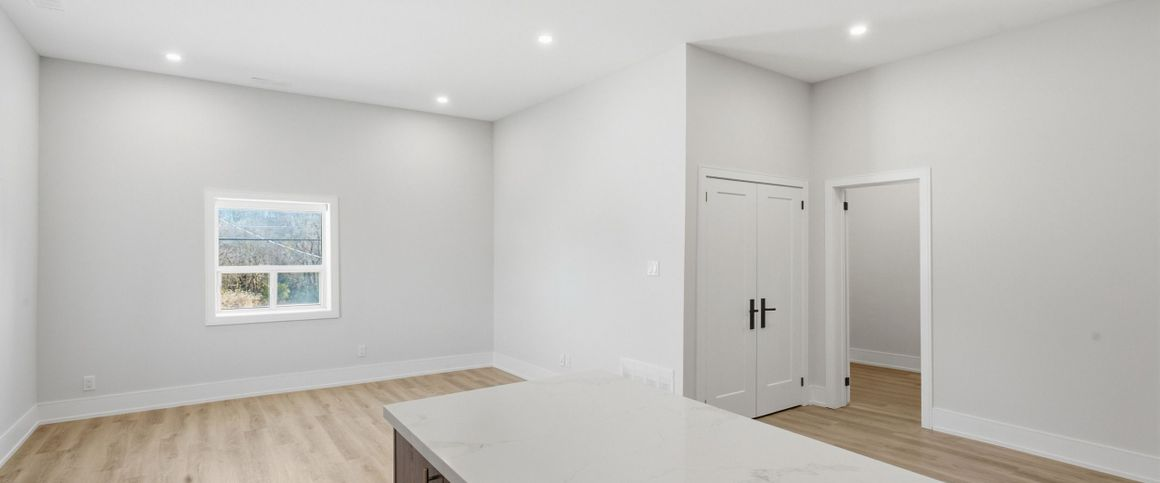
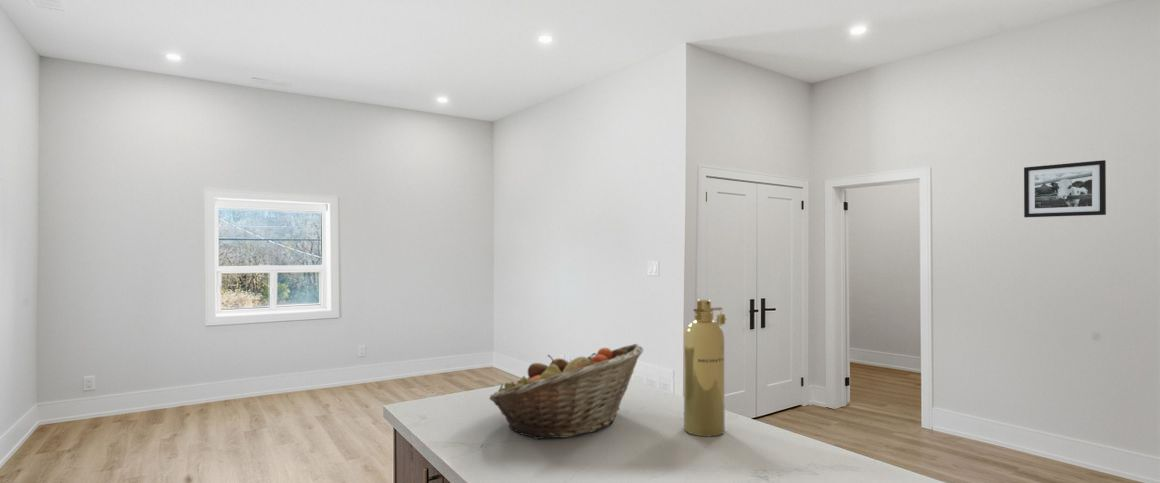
+ spray bottle [683,298,727,437]
+ fruit basket [488,343,644,440]
+ picture frame [1023,159,1107,218]
